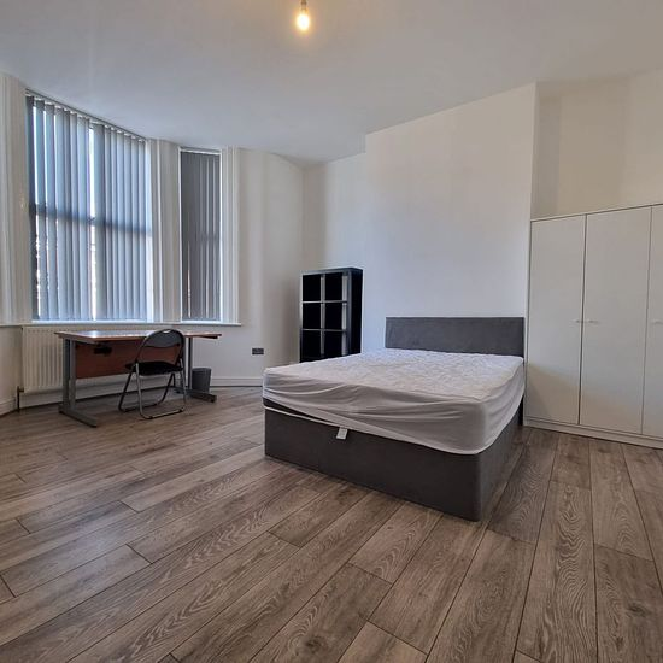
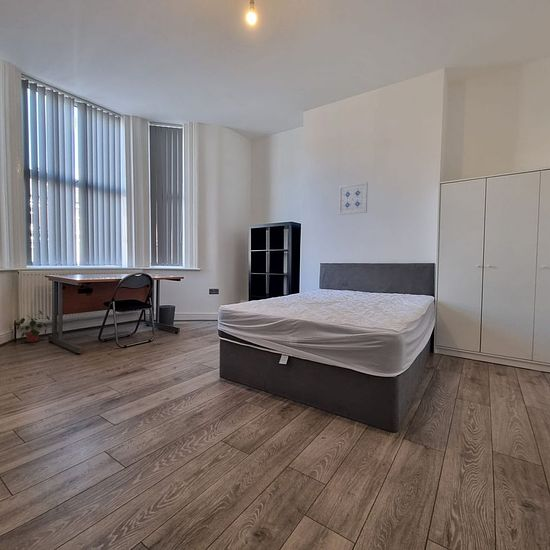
+ wall art [338,181,369,216]
+ potted plant [16,309,51,343]
